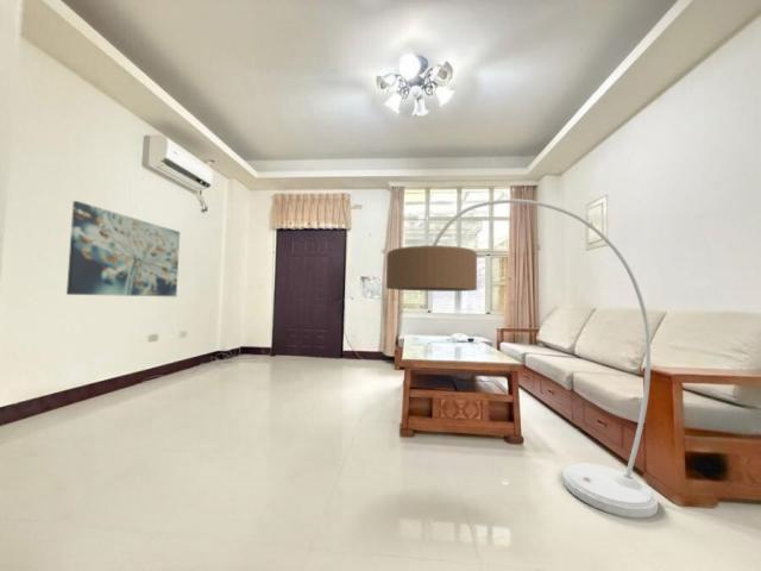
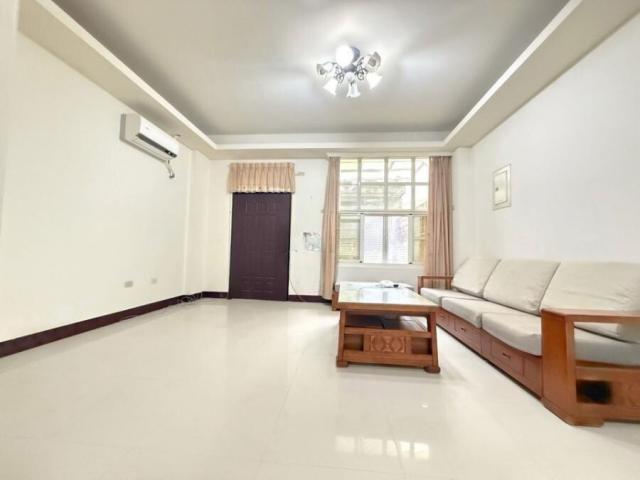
- floor lamp [385,199,659,519]
- wall art [65,200,181,297]
